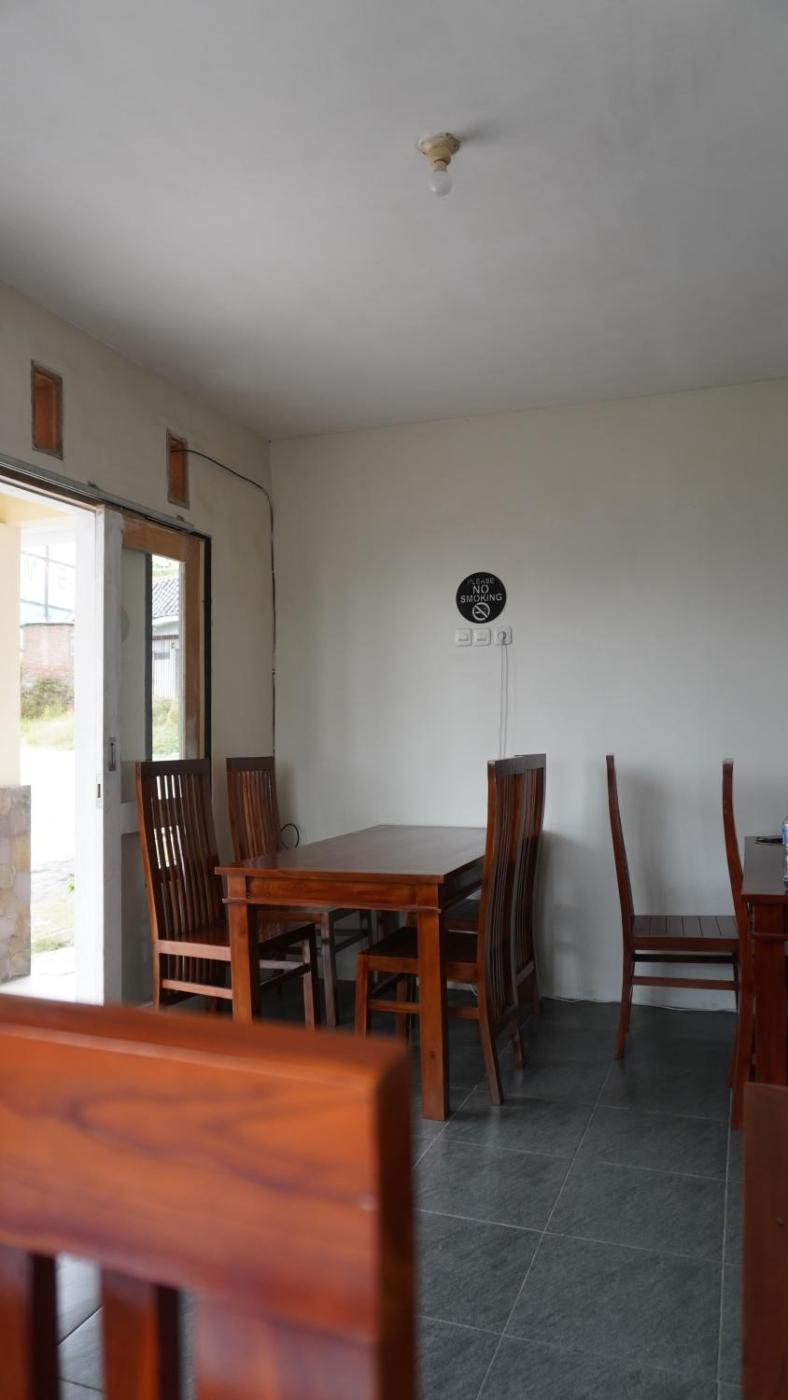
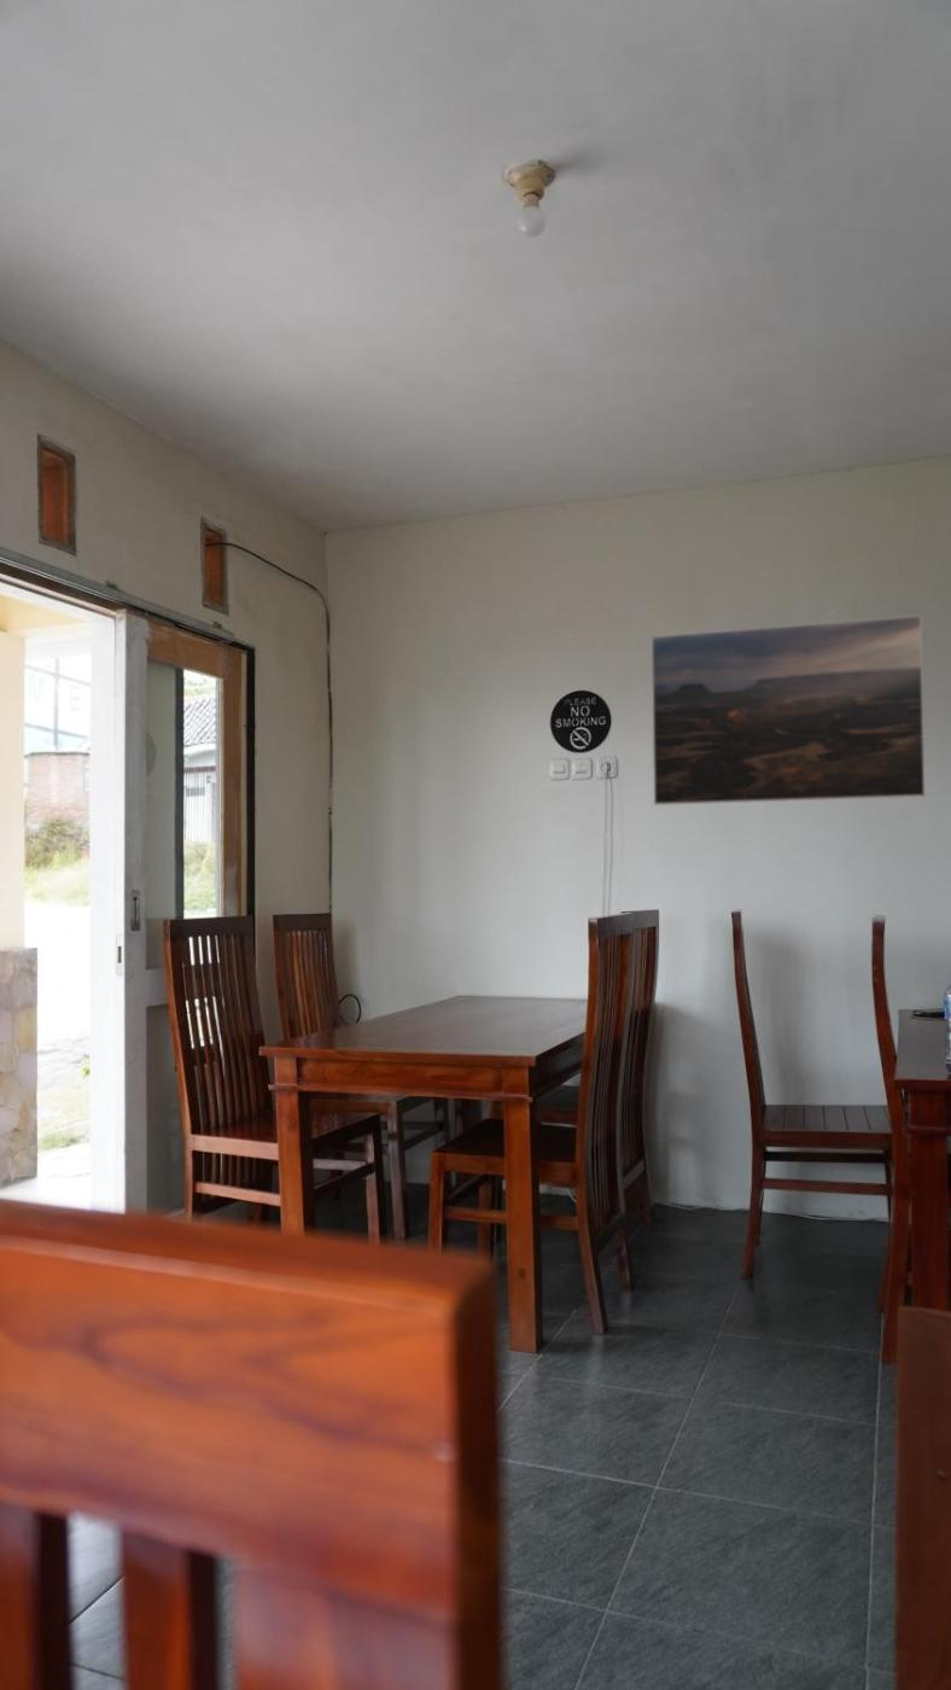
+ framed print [650,614,927,806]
